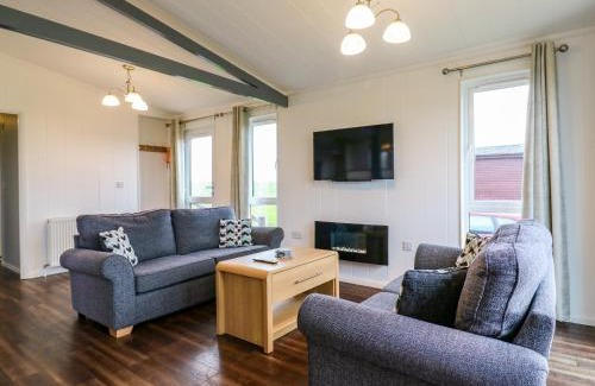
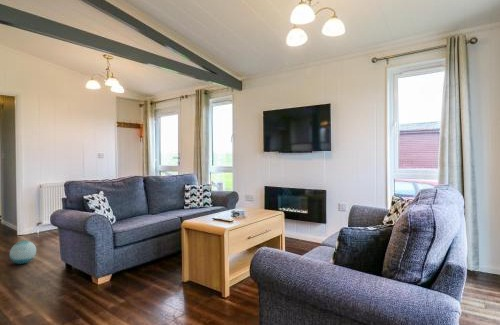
+ ball [9,240,37,265]
